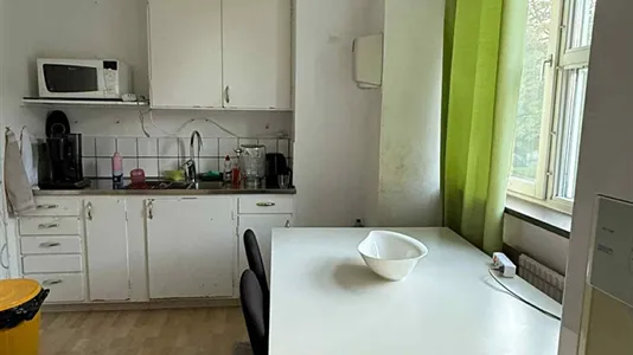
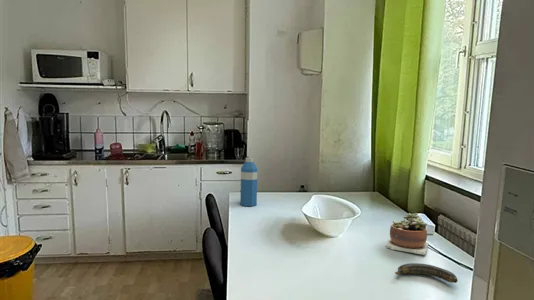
+ water bottle [239,157,258,207]
+ banana [394,262,458,284]
+ succulent plant [385,212,430,256]
